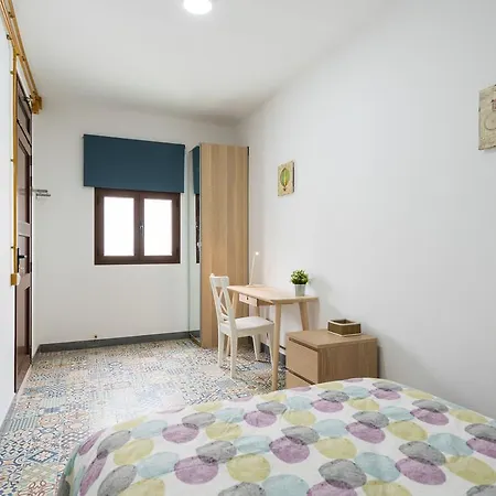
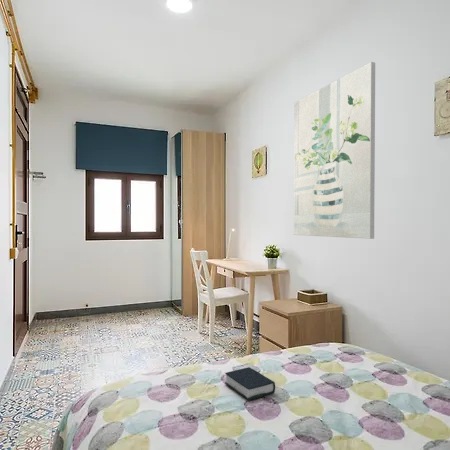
+ wall art [293,61,376,240]
+ book [224,366,276,401]
